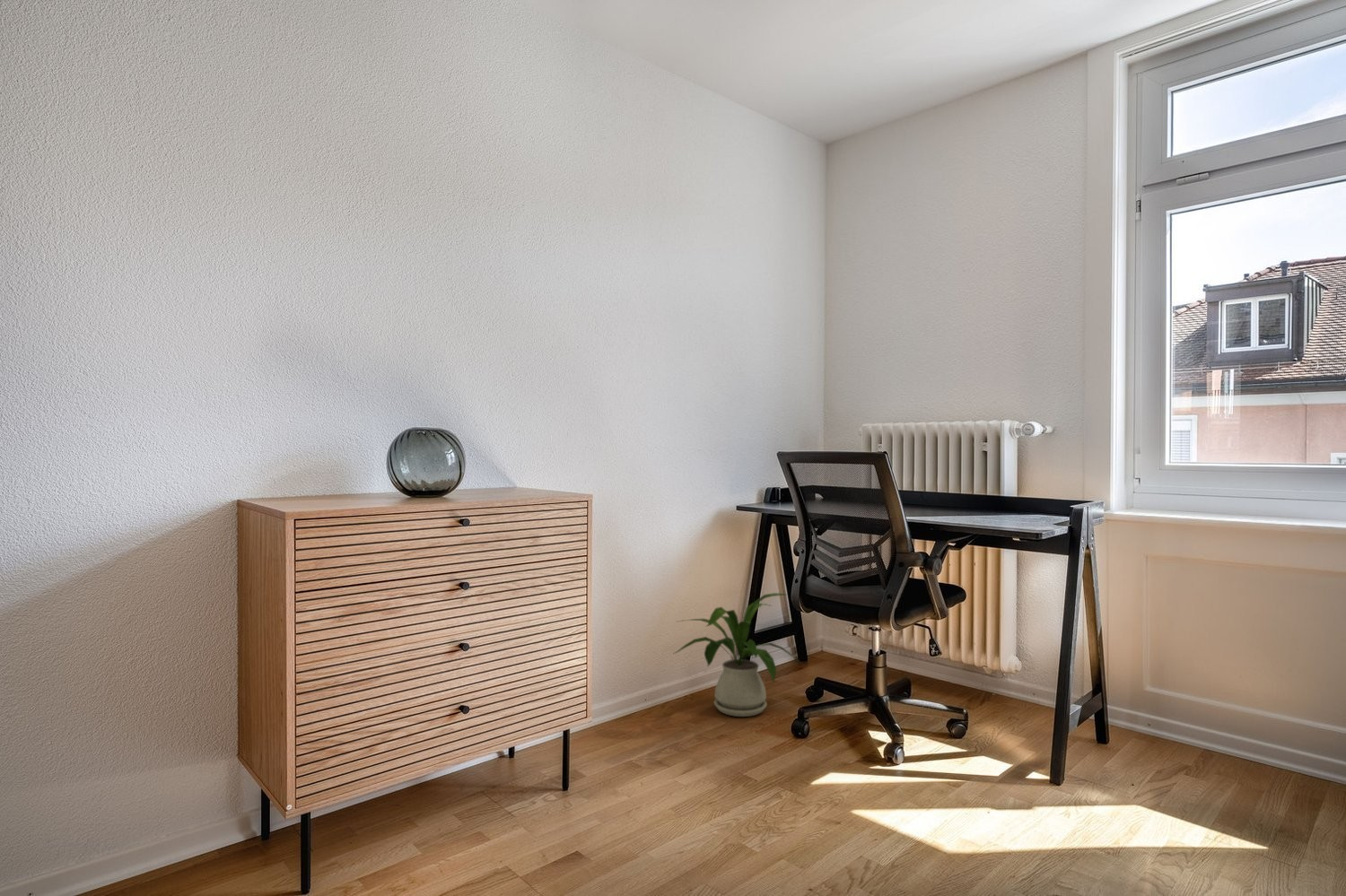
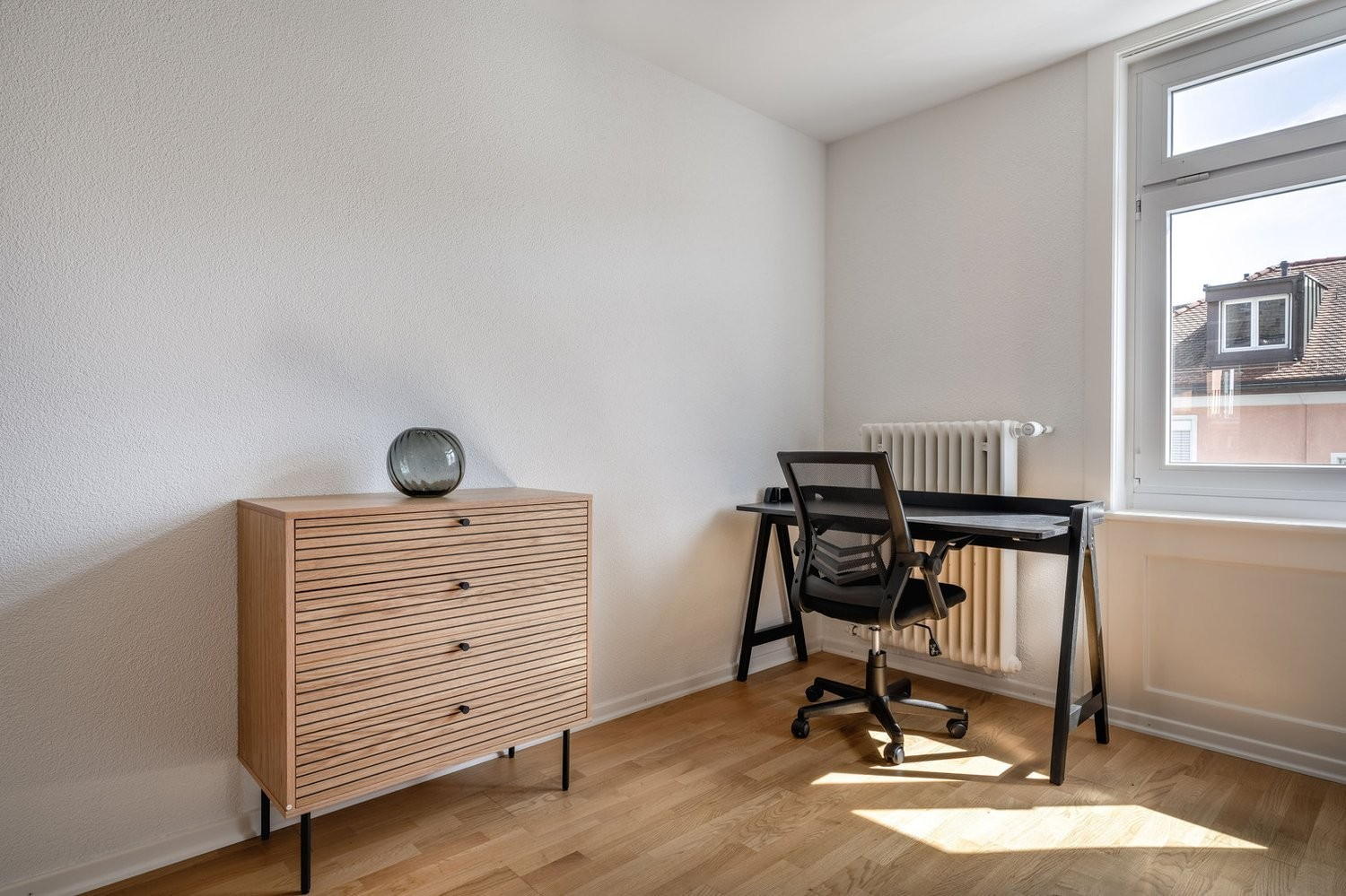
- house plant [673,592,801,718]
